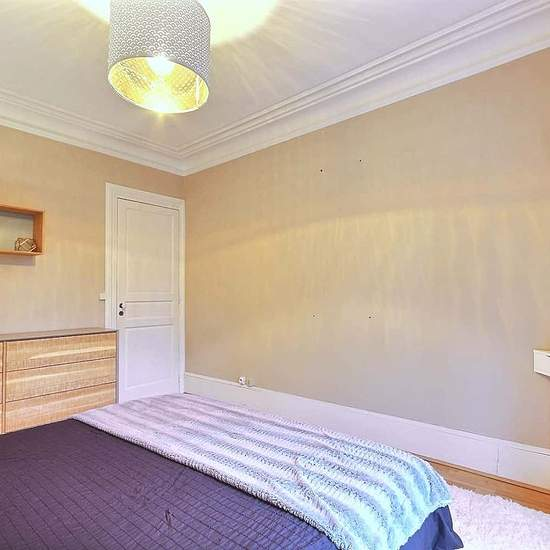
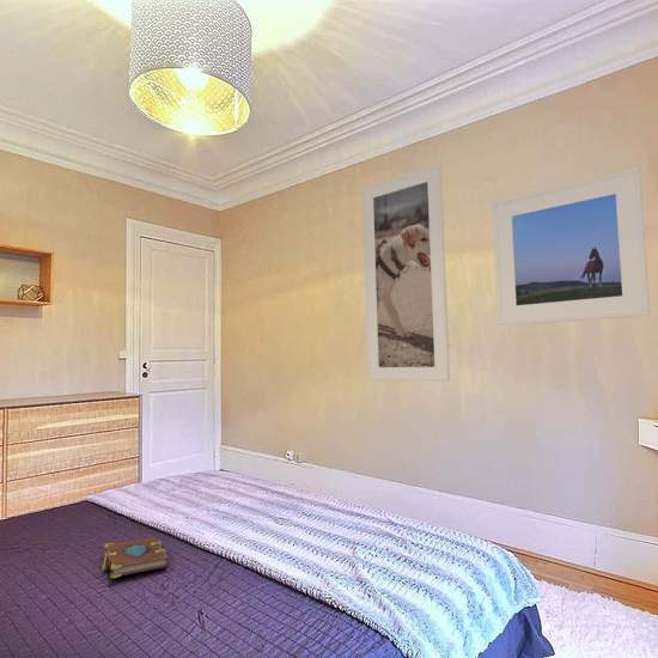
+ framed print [492,166,651,327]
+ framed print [361,163,451,383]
+ book [100,536,169,579]
